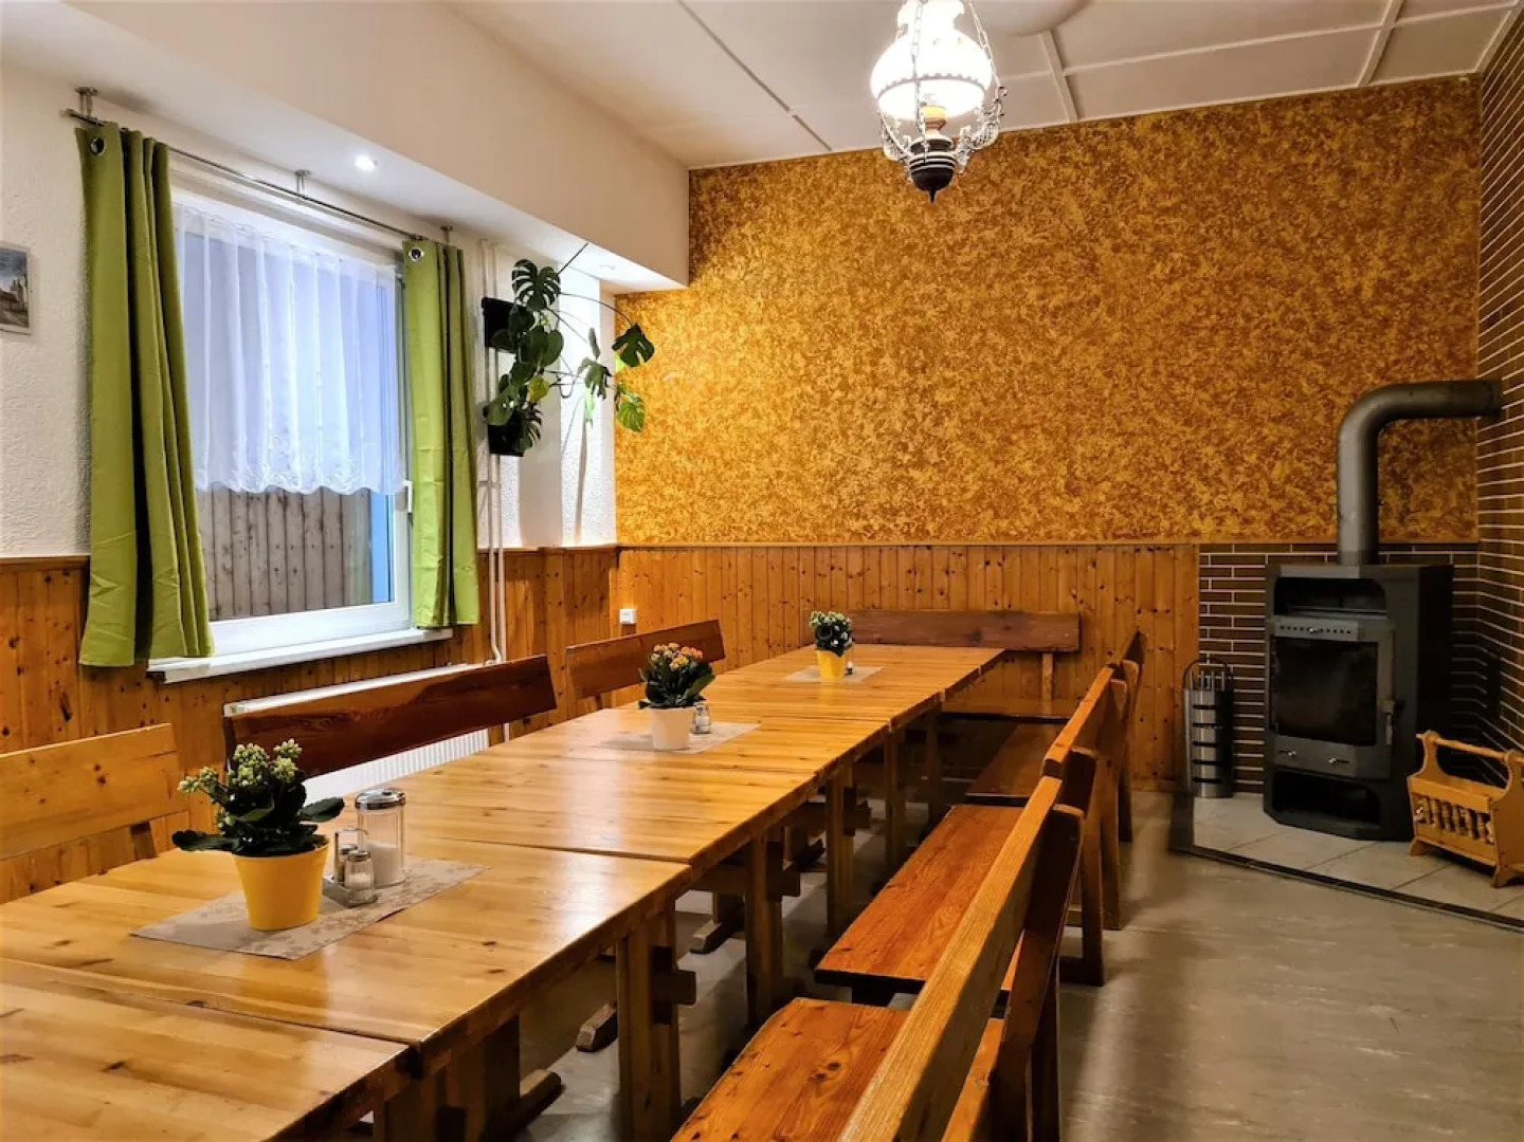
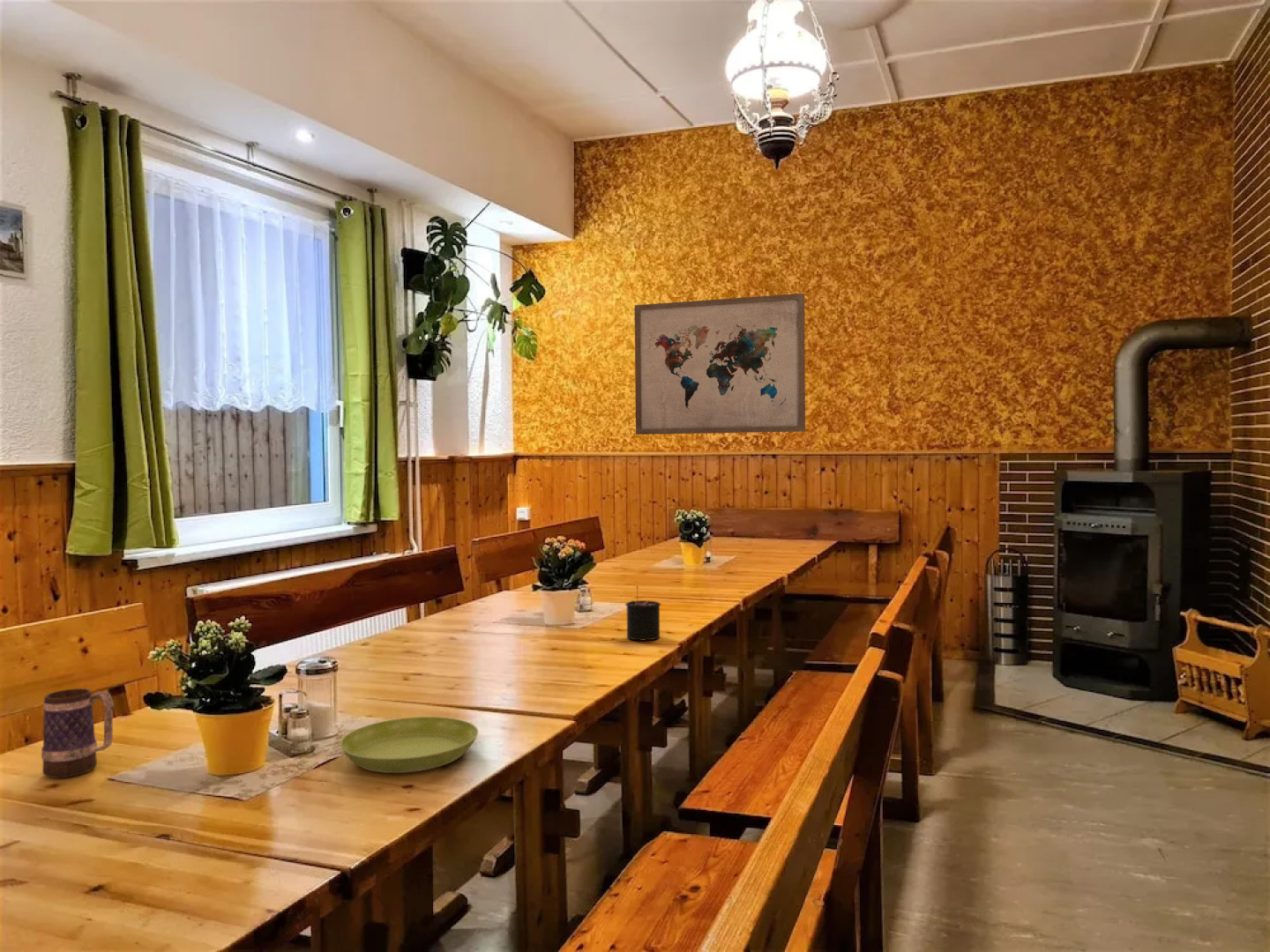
+ mug [41,688,115,779]
+ candle [624,585,662,642]
+ wall art [634,293,806,435]
+ saucer [339,716,479,774]
